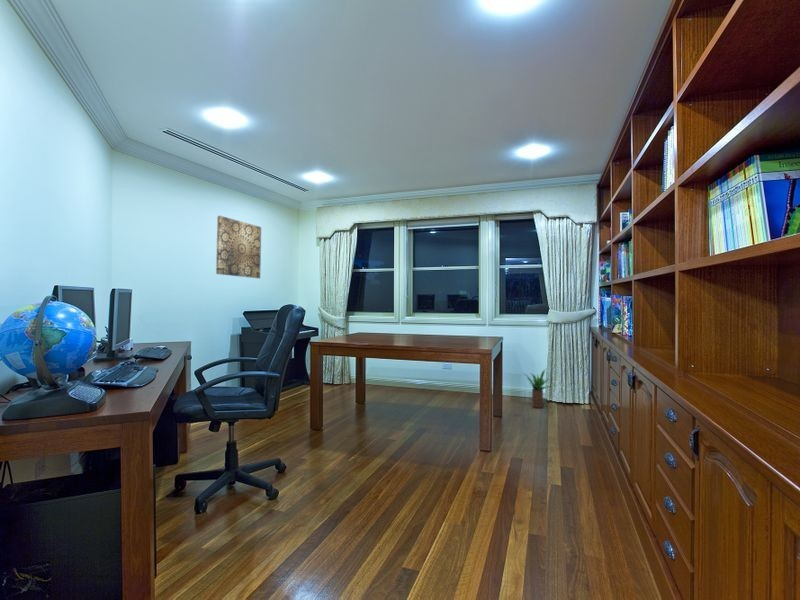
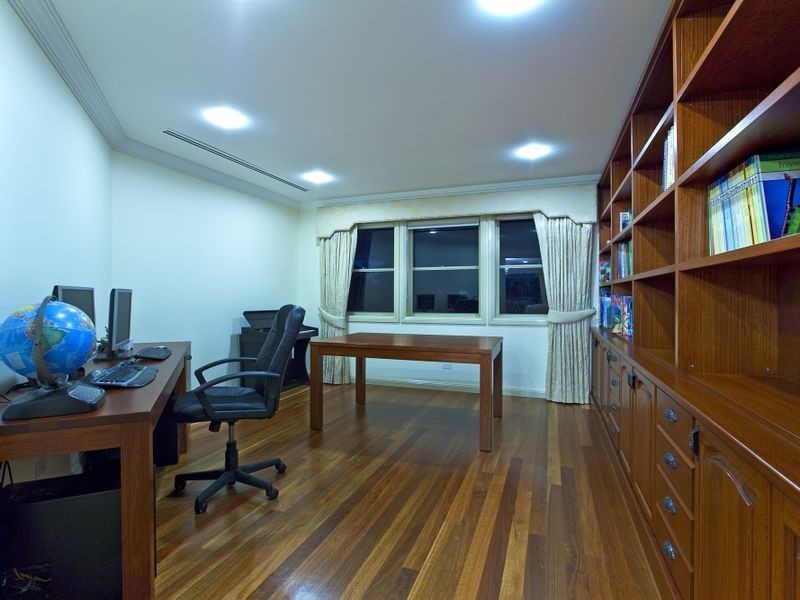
- wall art [215,215,262,279]
- potted plant [523,368,555,409]
